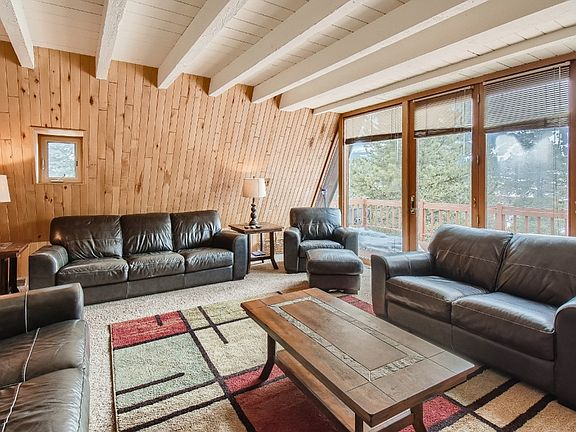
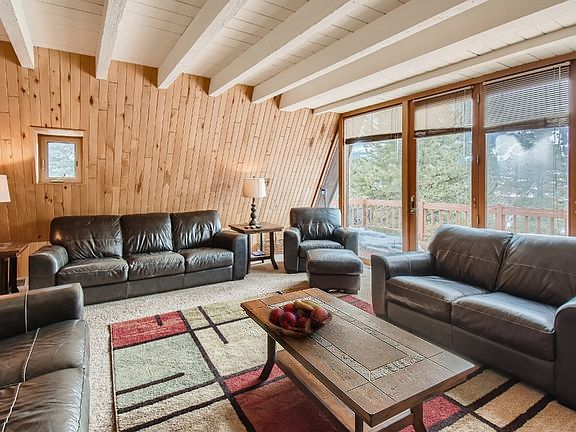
+ fruit basket [267,298,333,338]
